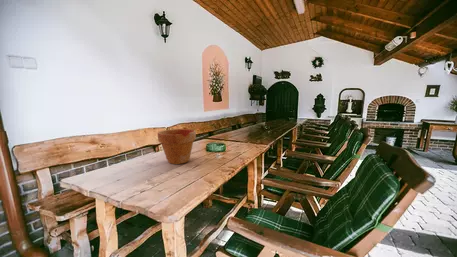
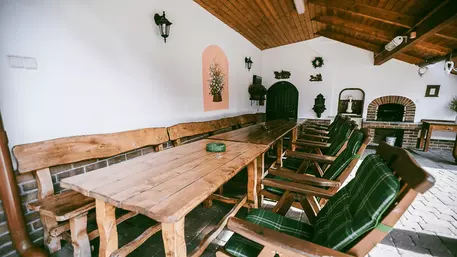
- flower pot [157,128,197,165]
